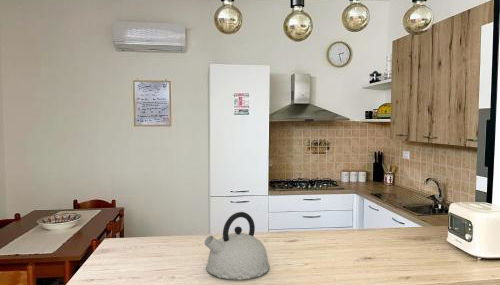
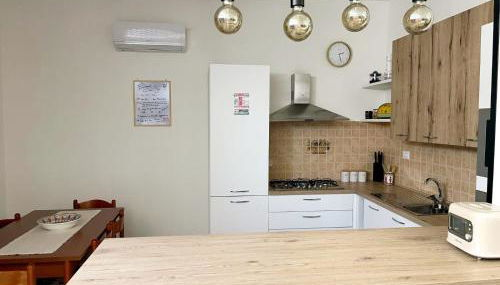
- kettle [203,211,271,281]
